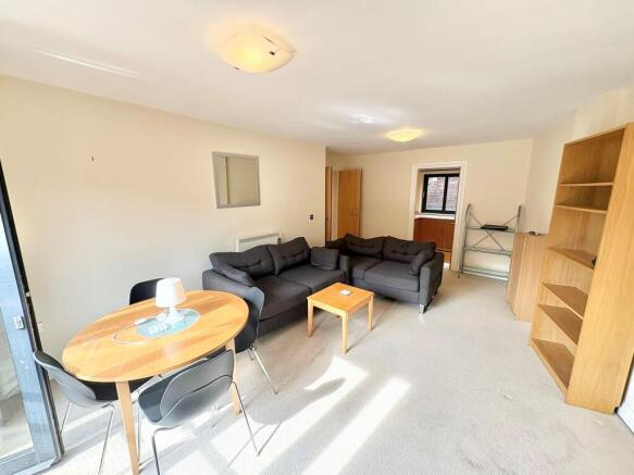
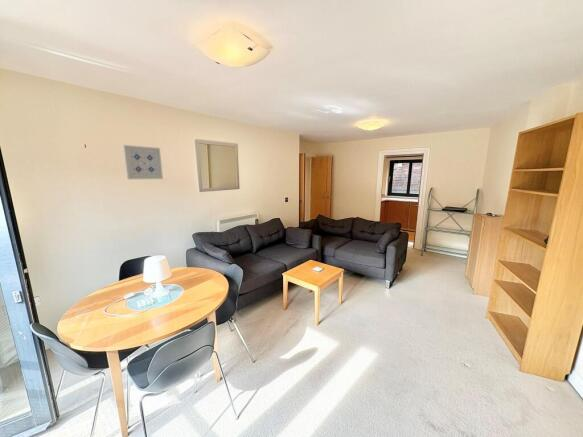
+ wall art [122,144,164,180]
